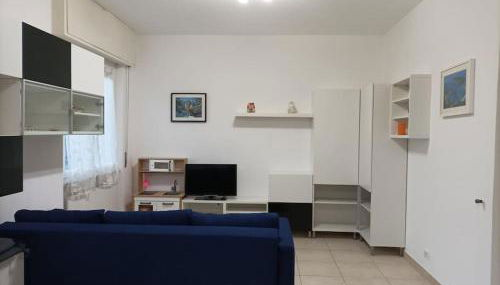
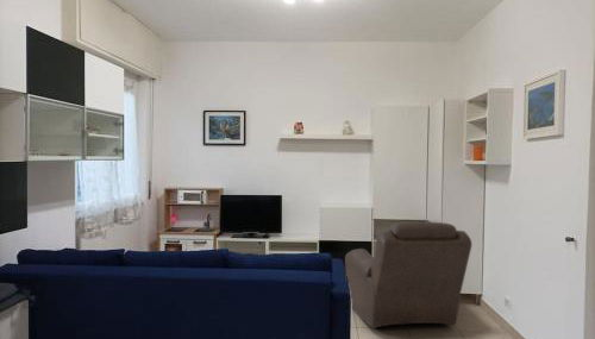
+ chair [344,221,472,329]
